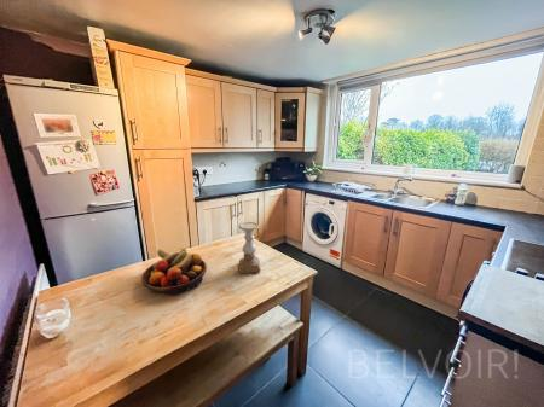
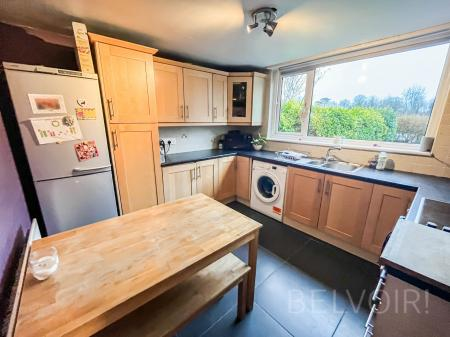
- candle holder [238,221,261,274]
- fruit bowl [140,248,208,296]
